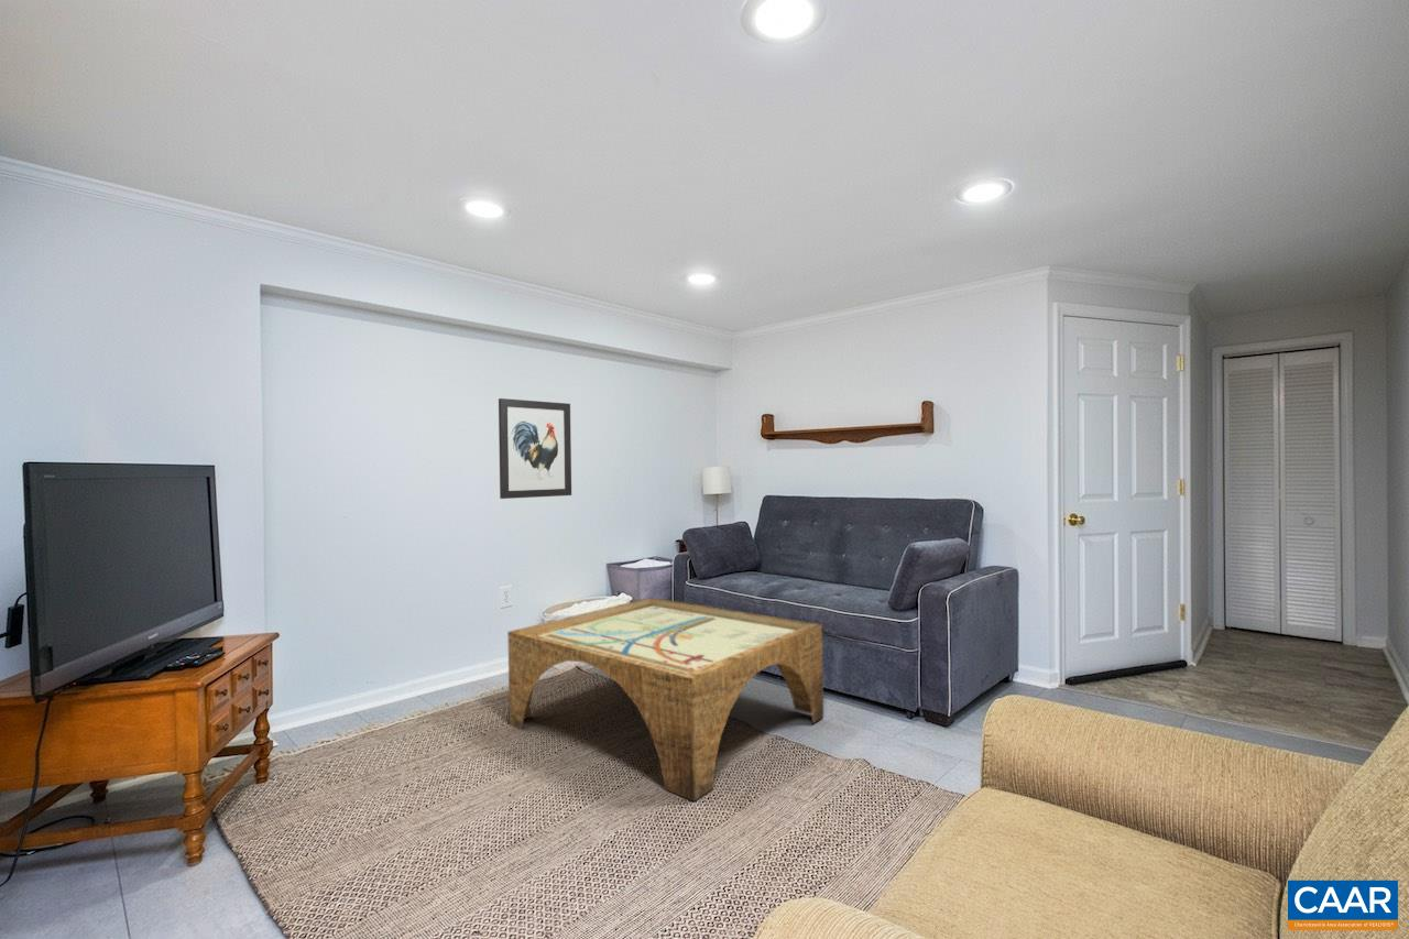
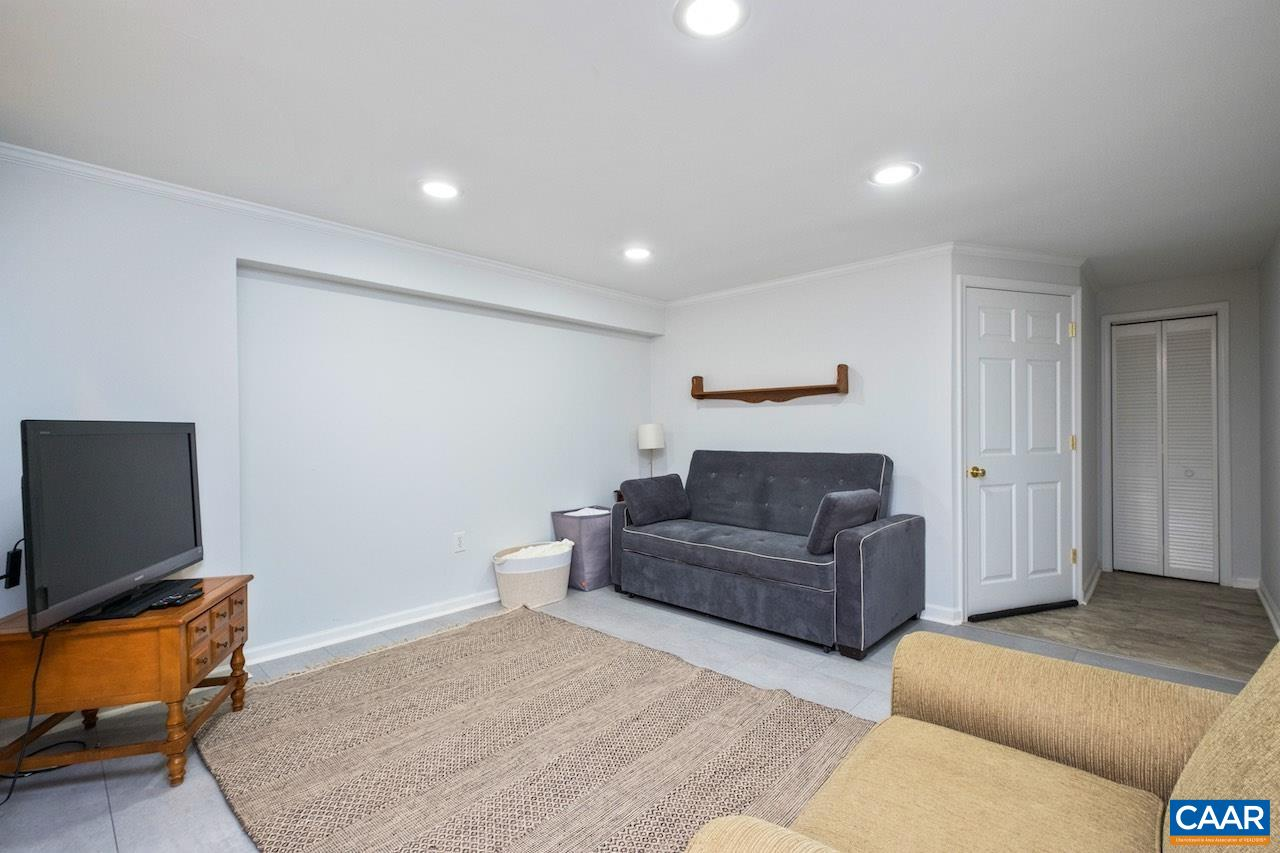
- coffee table [506,597,824,802]
- wall art [498,397,572,500]
